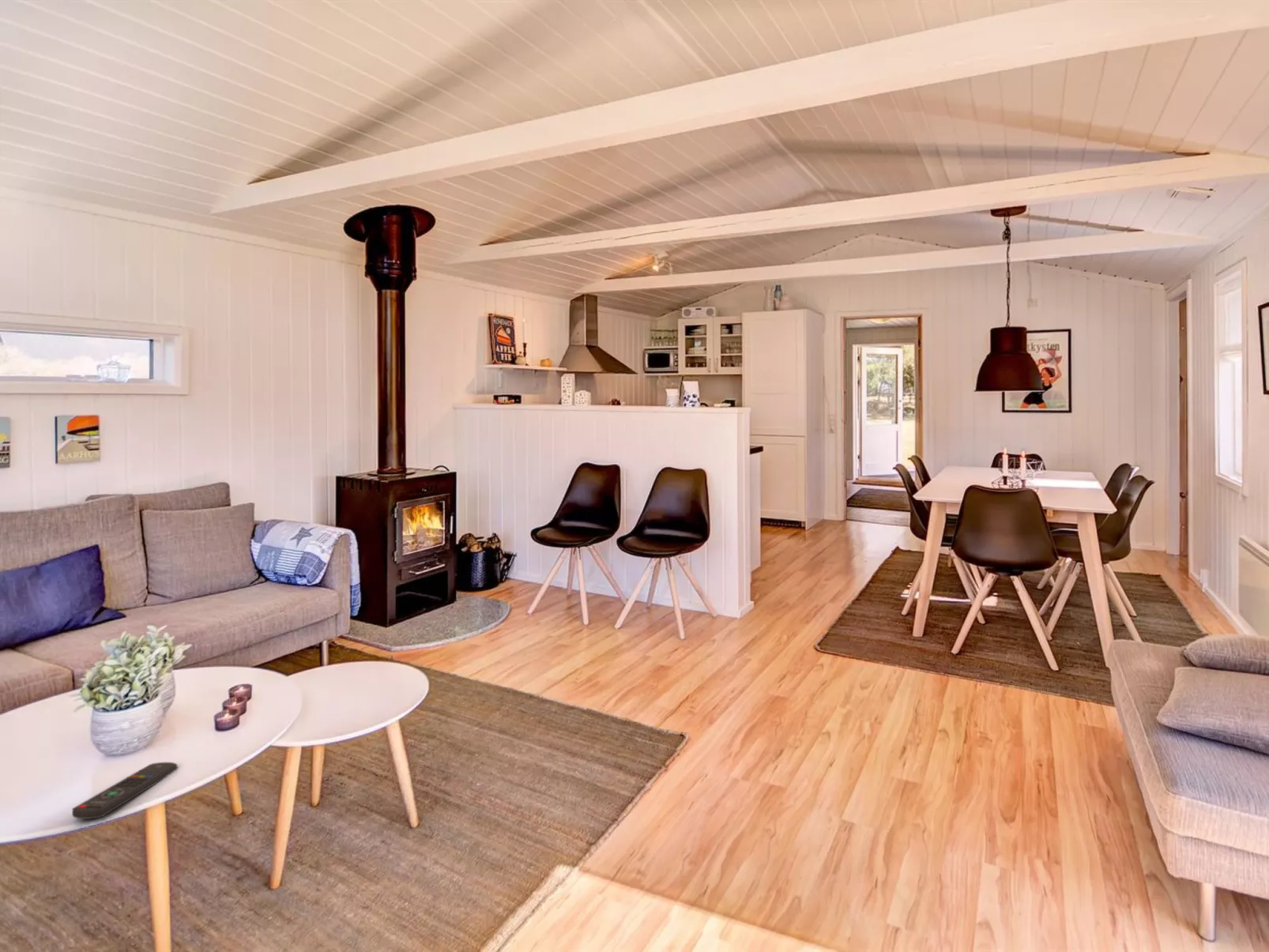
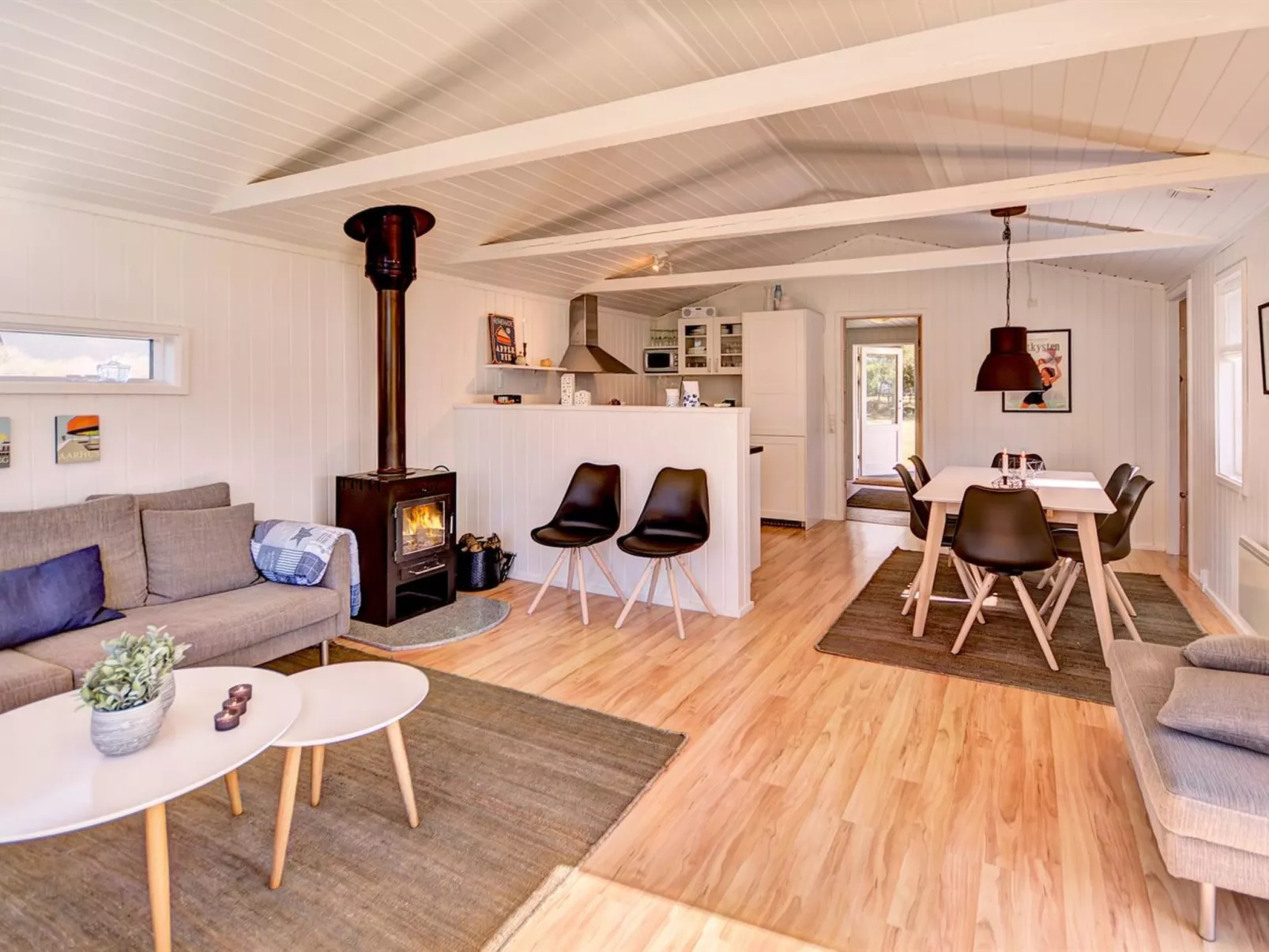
- remote control [72,762,178,820]
